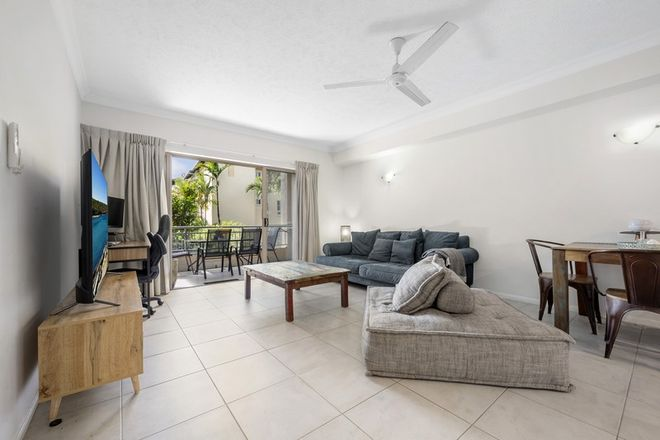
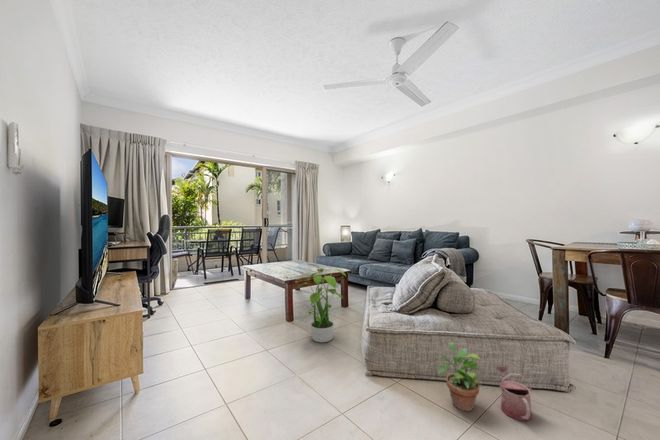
+ potted plant [297,267,347,343]
+ watering can [495,365,533,422]
+ potted plant [437,341,483,412]
